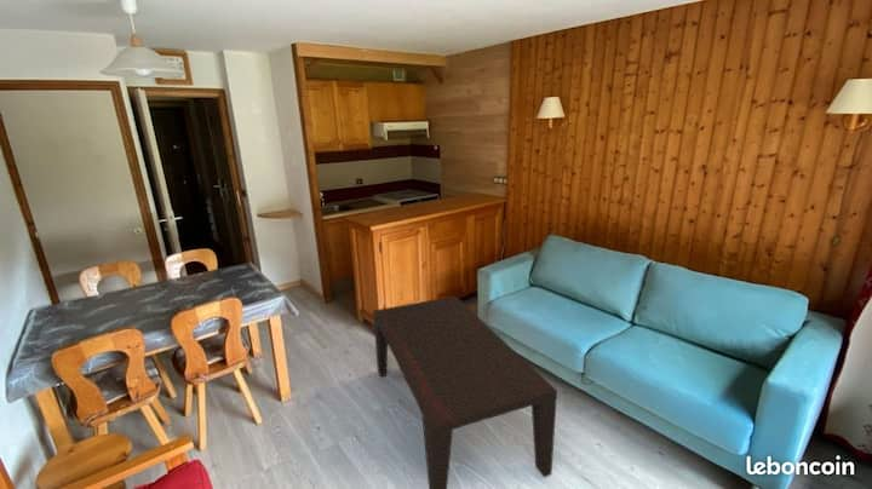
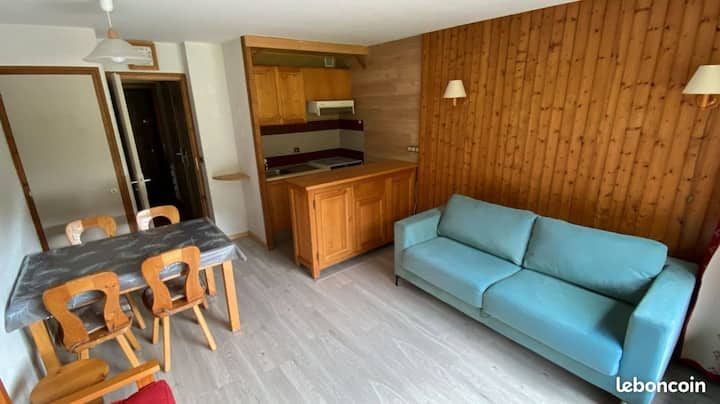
- coffee table [372,295,558,489]
